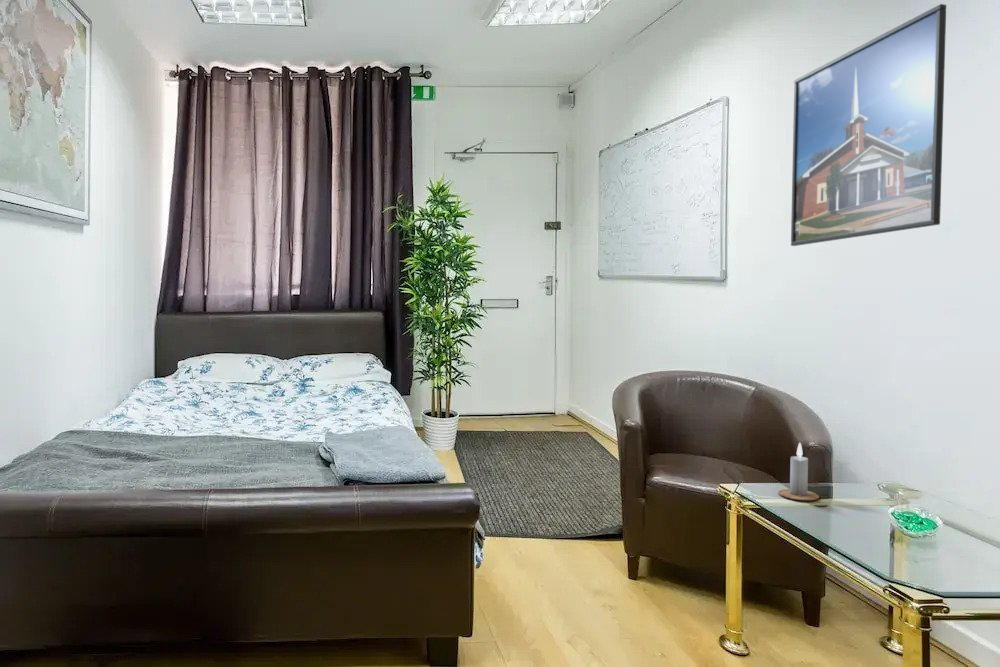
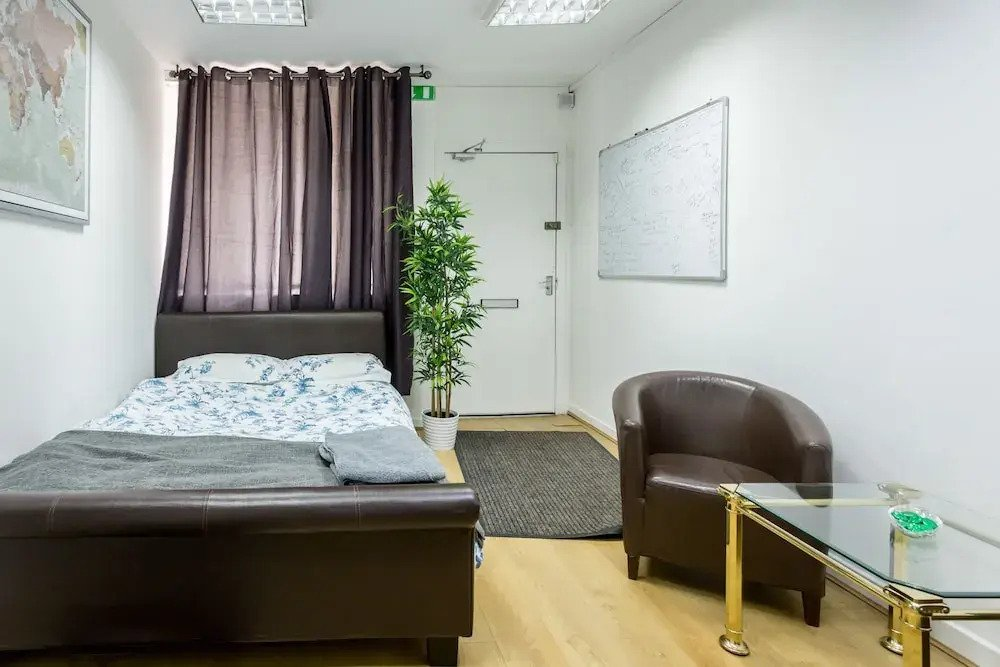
- candle [777,442,820,501]
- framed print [790,3,947,247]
